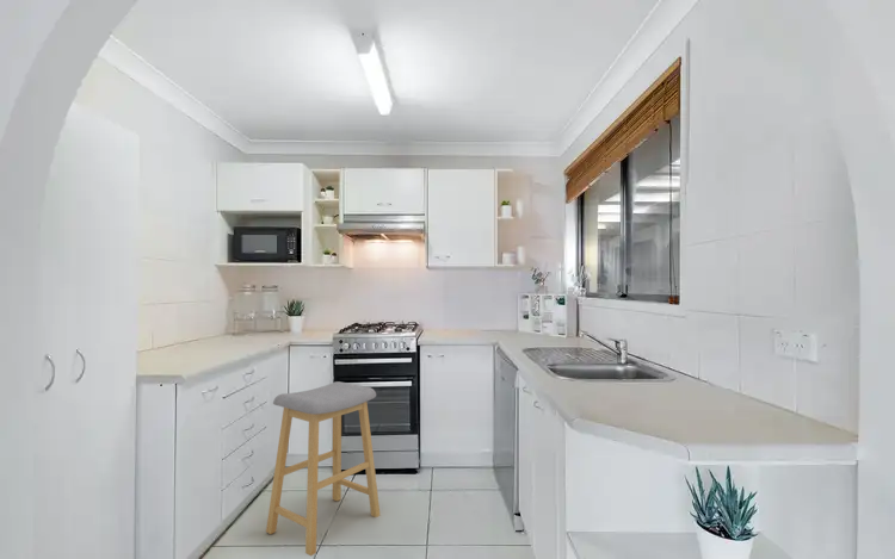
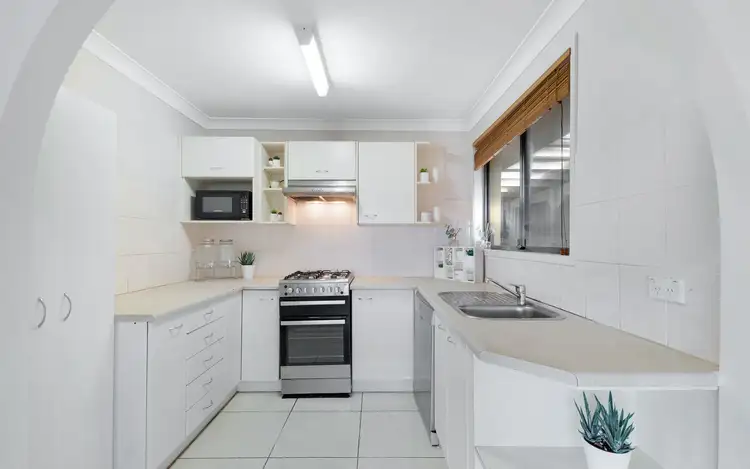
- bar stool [265,380,382,557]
